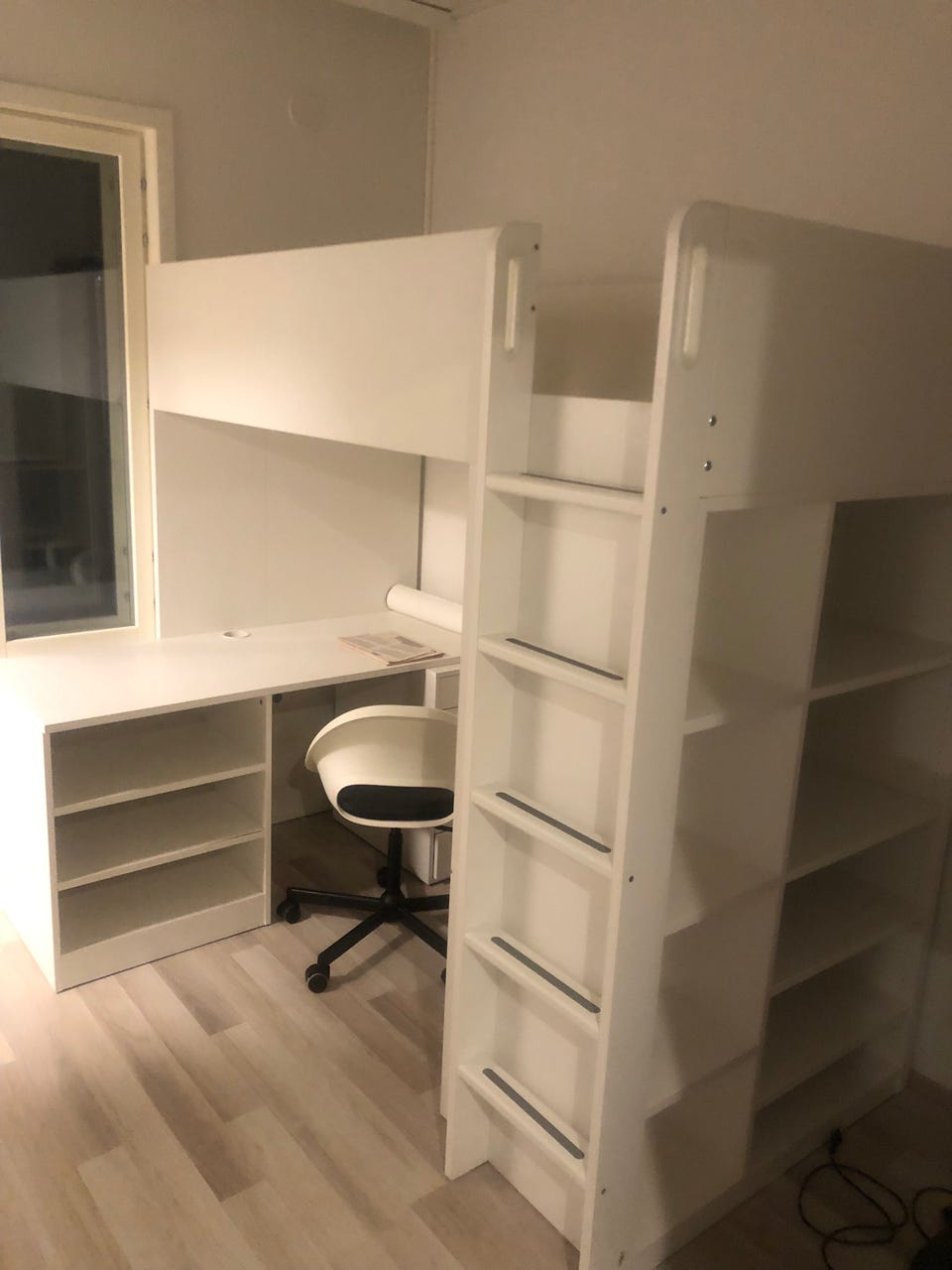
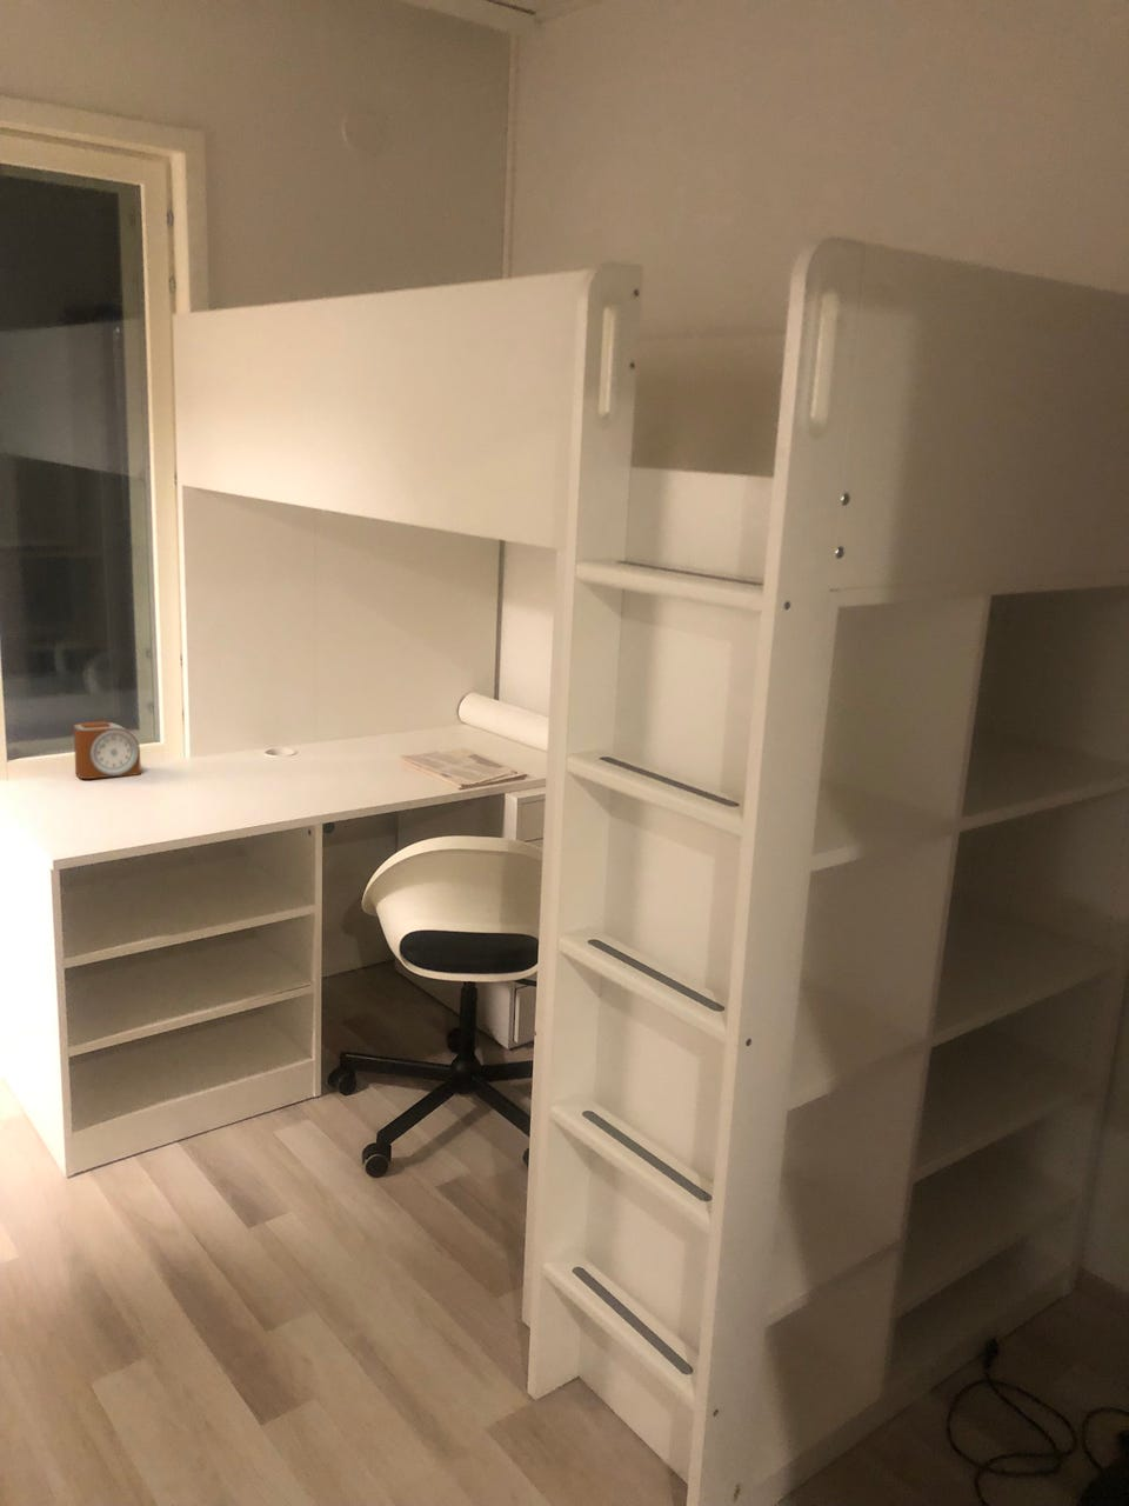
+ alarm clock [72,720,142,780]
